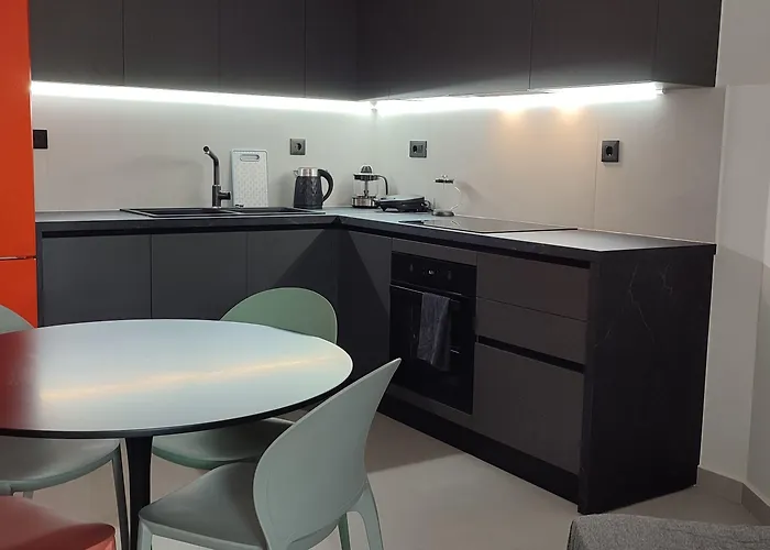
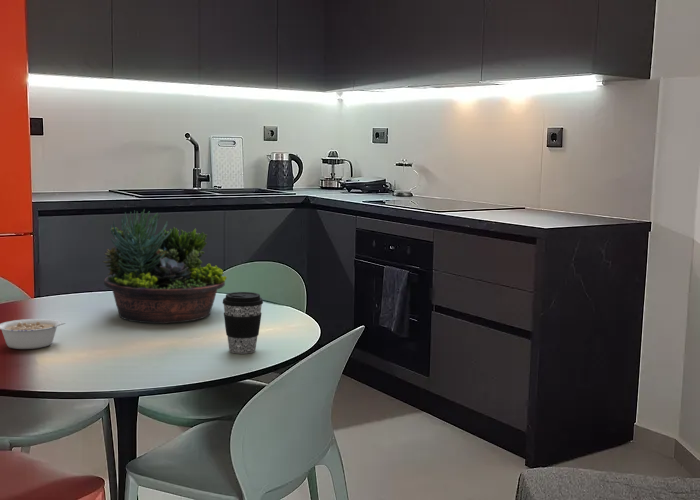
+ coffee cup [222,291,264,354]
+ succulent planter [101,208,228,324]
+ legume [0,318,67,350]
